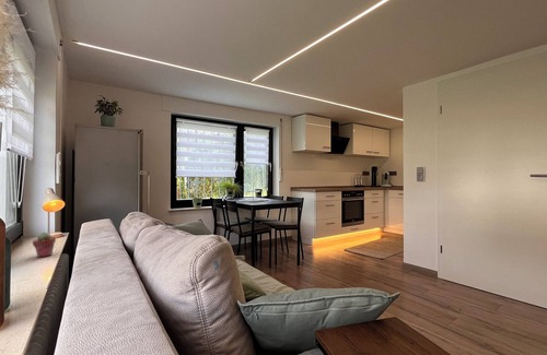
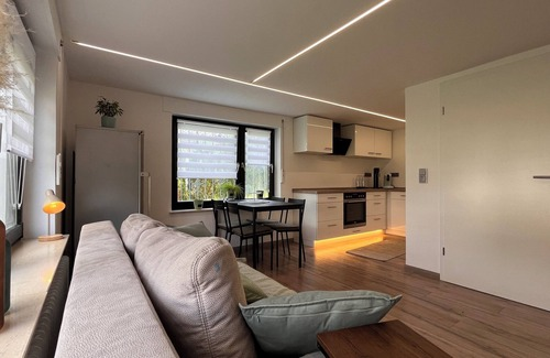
- potted succulent [32,232,57,258]
